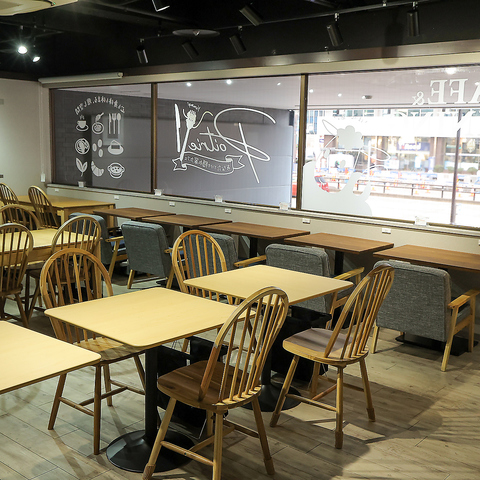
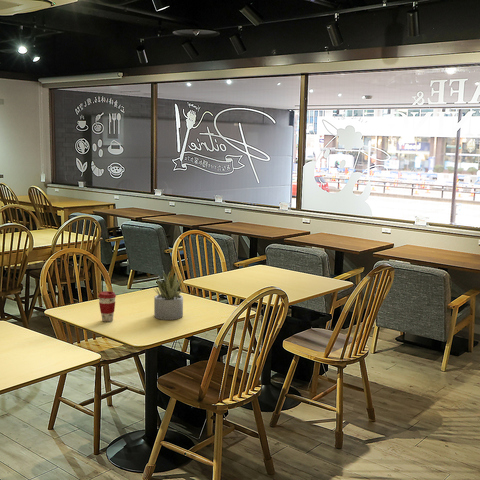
+ succulent plant [152,270,184,321]
+ coffee cup [97,290,117,323]
